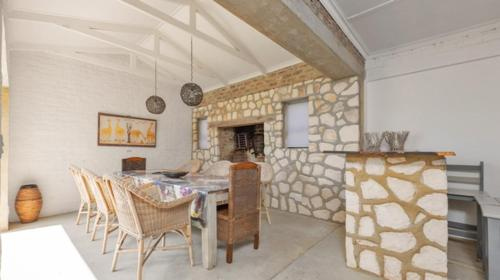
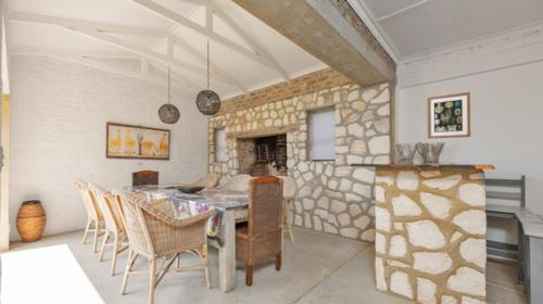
+ wall art [426,91,471,140]
